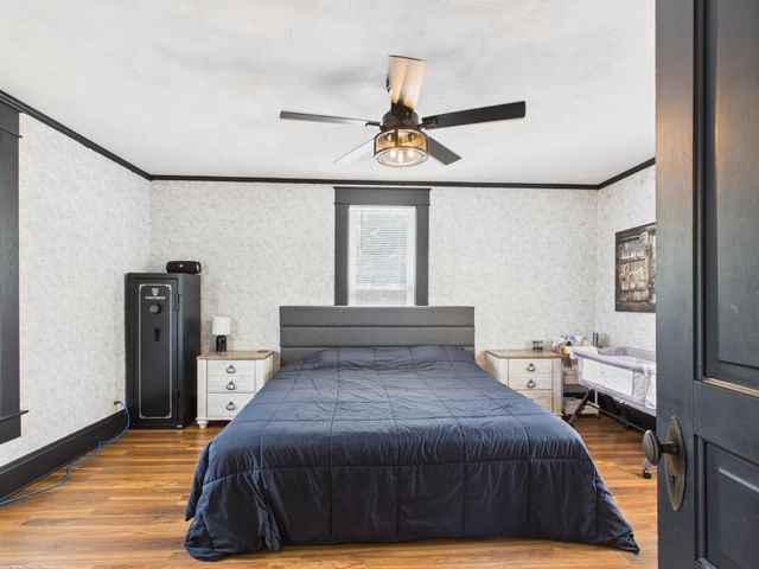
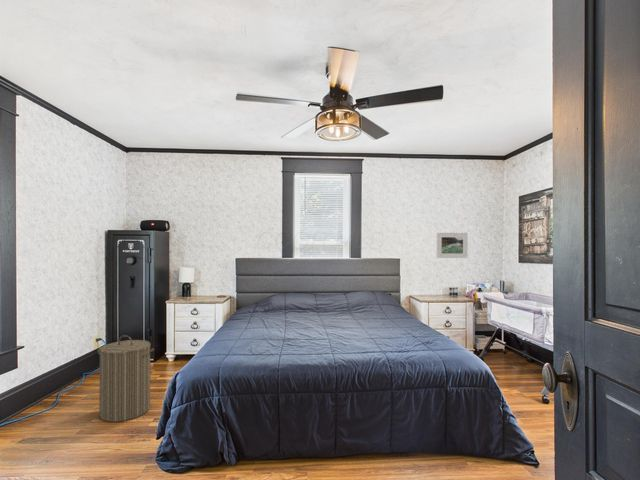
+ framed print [436,232,469,259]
+ laundry hamper [97,334,155,423]
